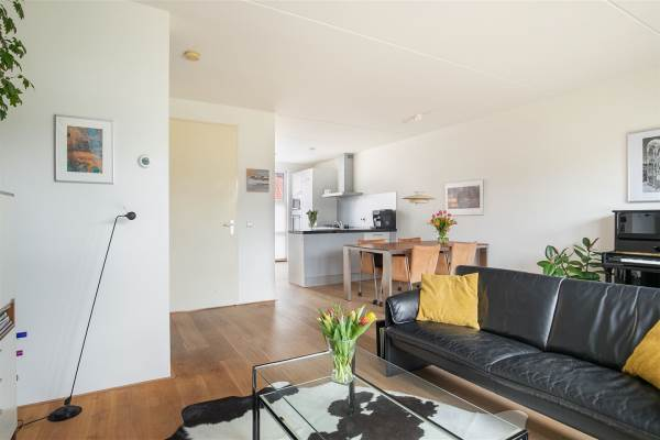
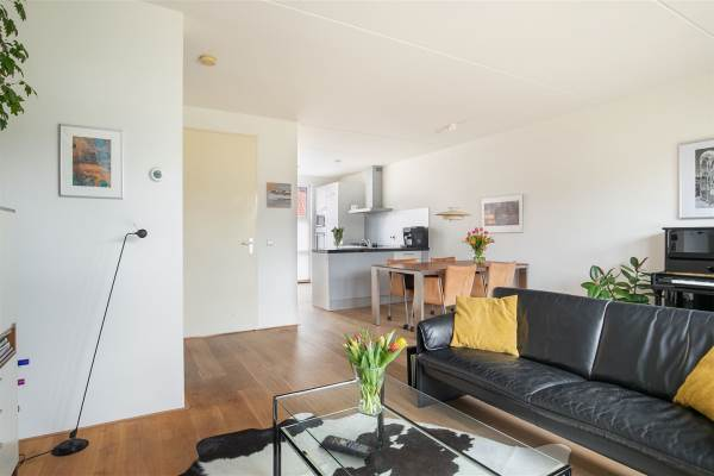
+ remote control [318,434,375,459]
